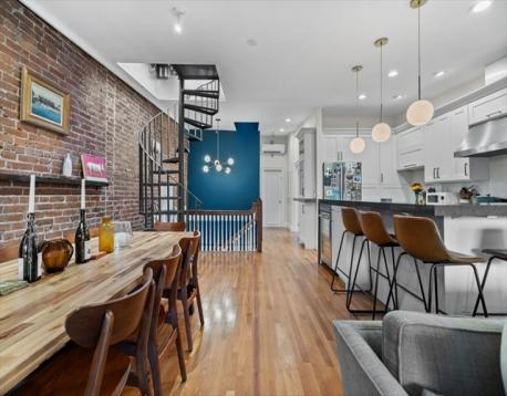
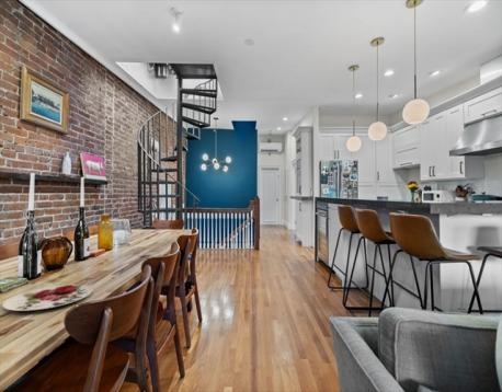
+ plate [1,284,93,312]
